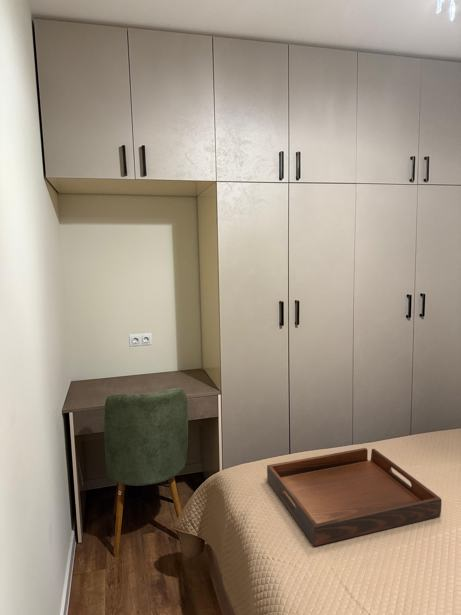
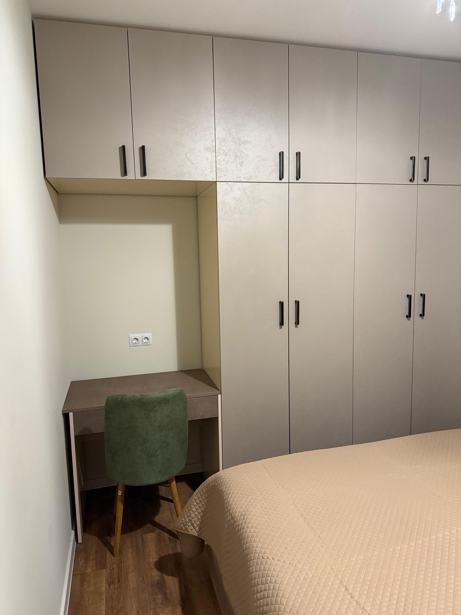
- serving tray [266,447,443,547]
